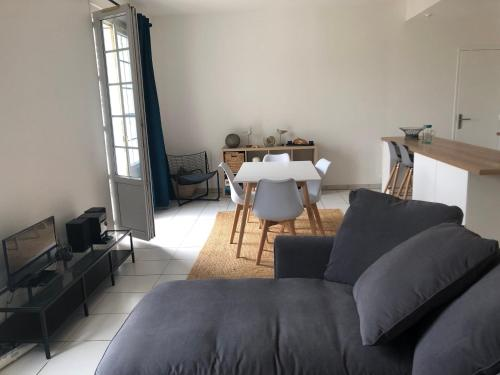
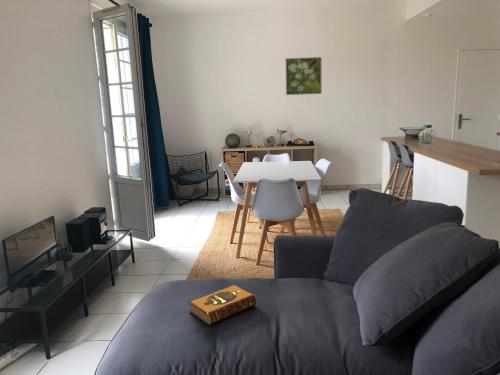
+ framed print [285,56,323,96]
+ hardback book [188,284,258,326]
